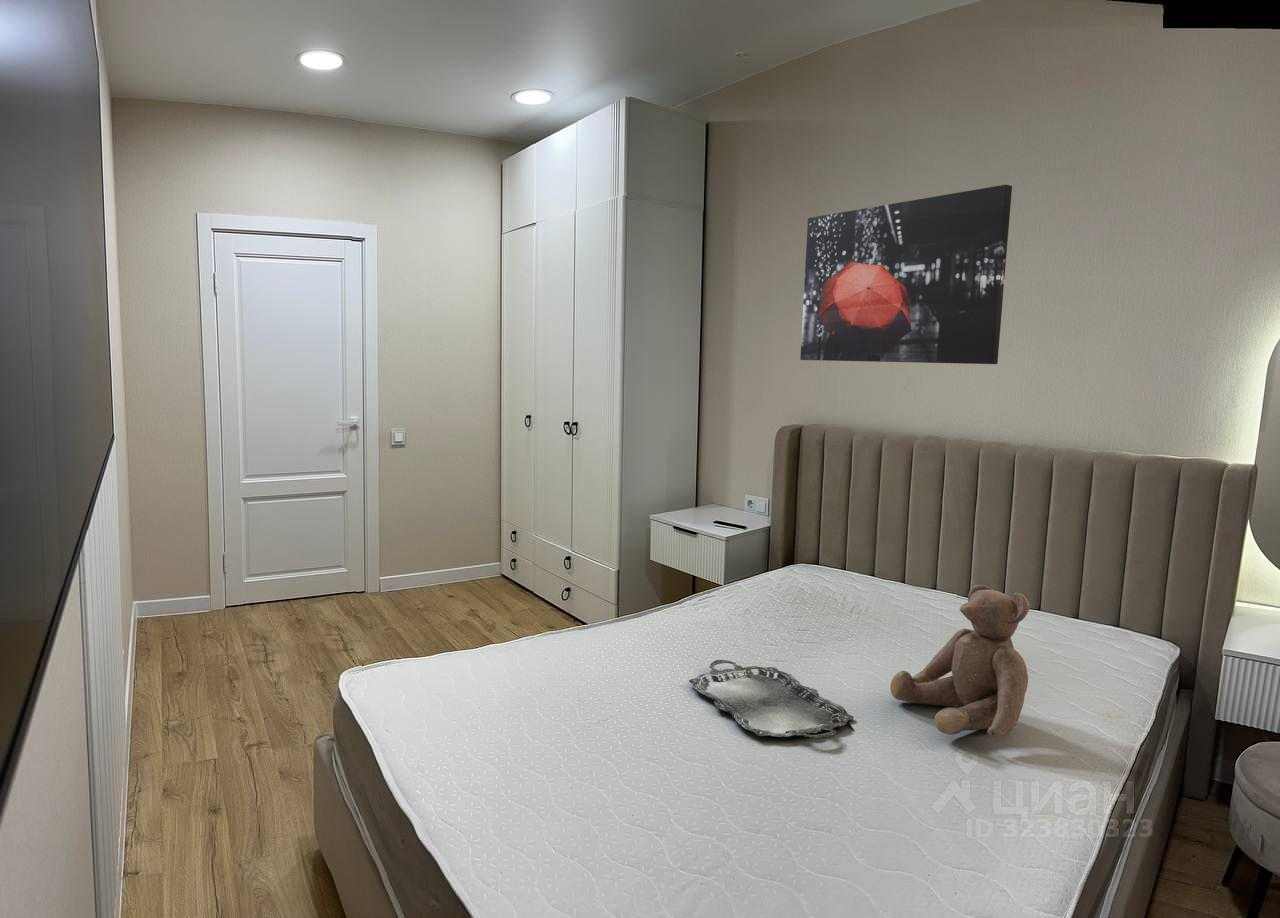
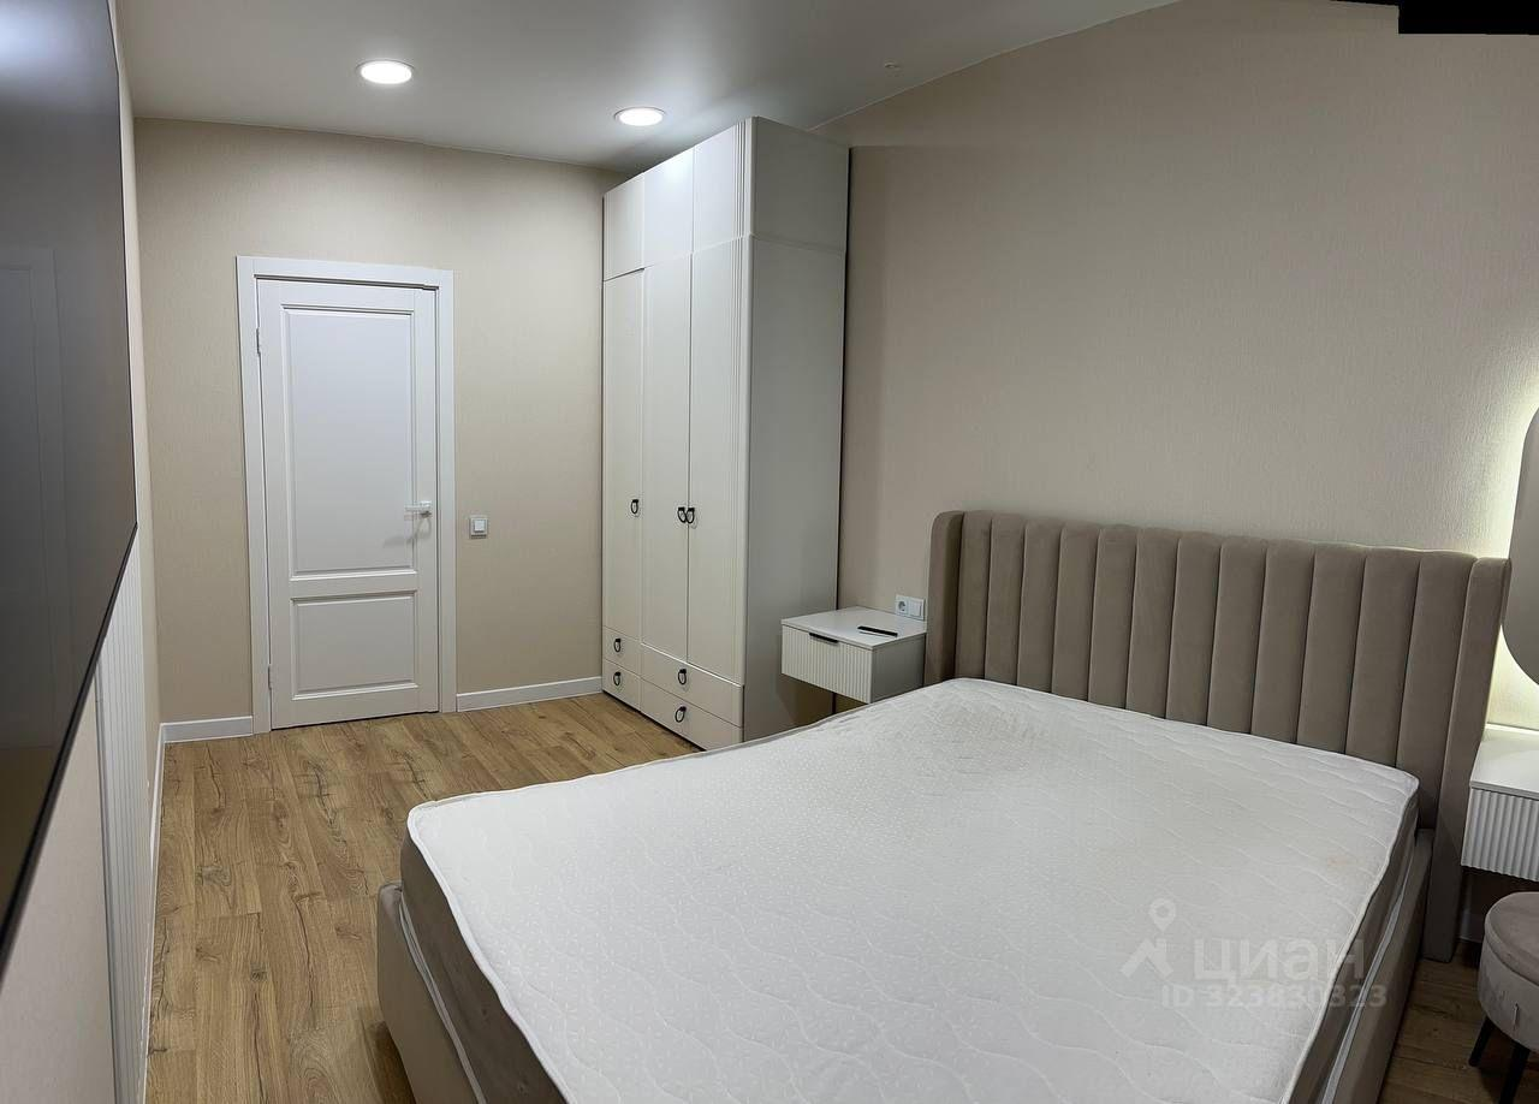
- teddy bear [889,584,1031,737]
- wall art [799,184,1013,365]
- serving tray [688,659,855,739]
